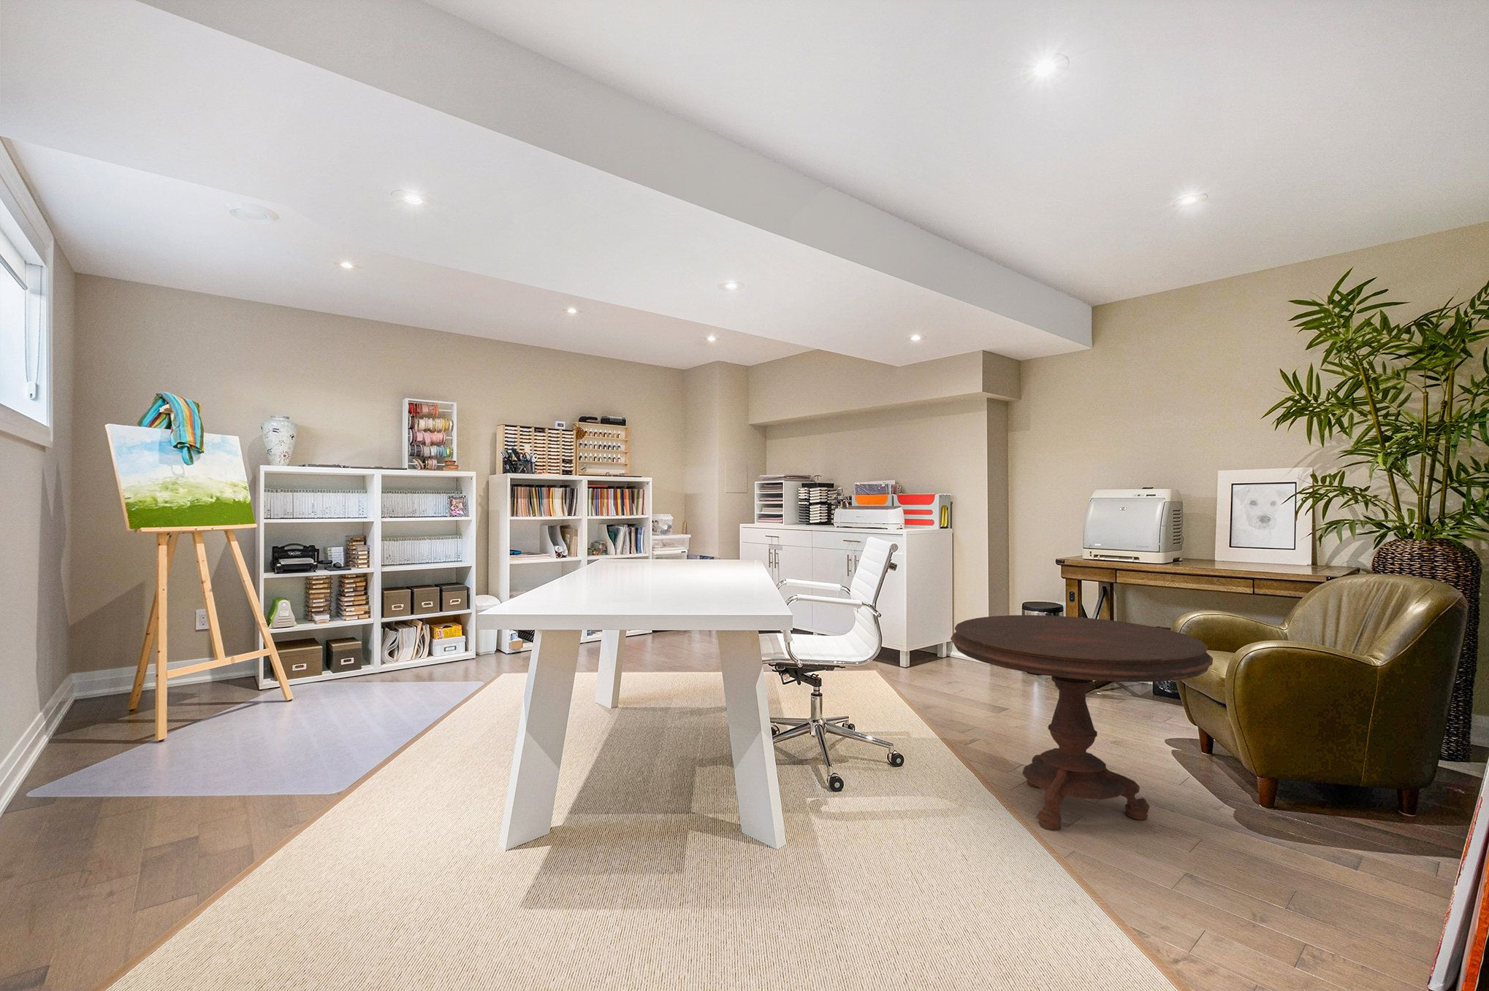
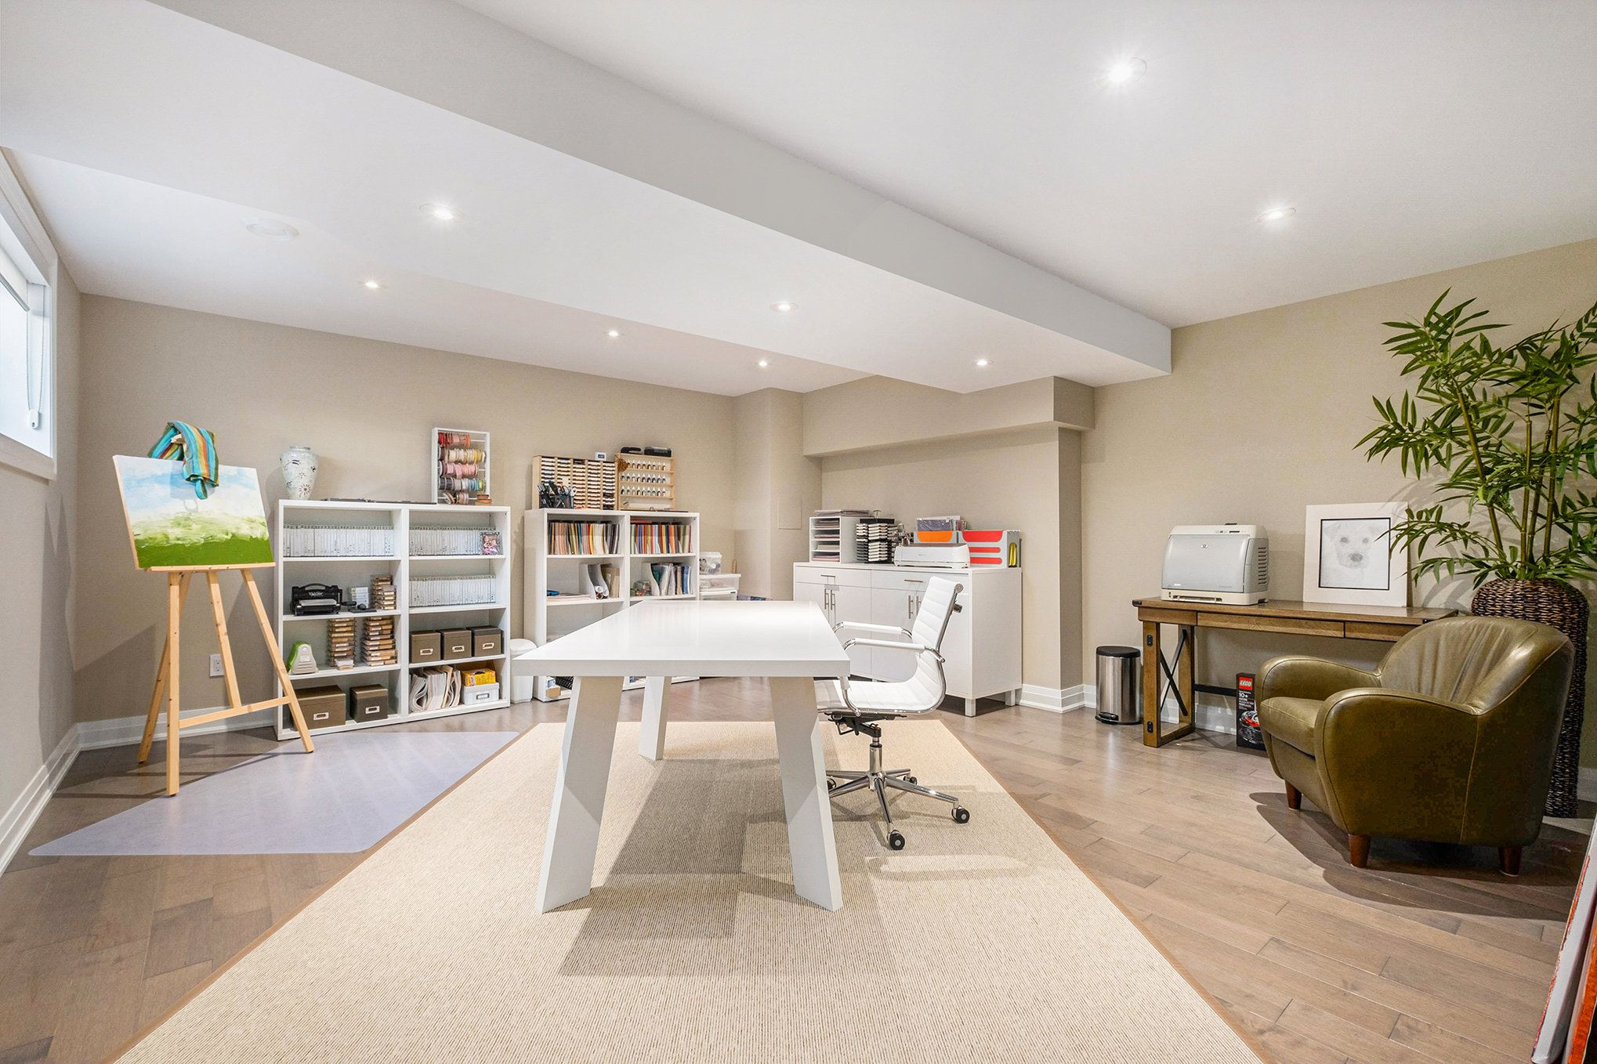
- side table [950,615,1213,832]
